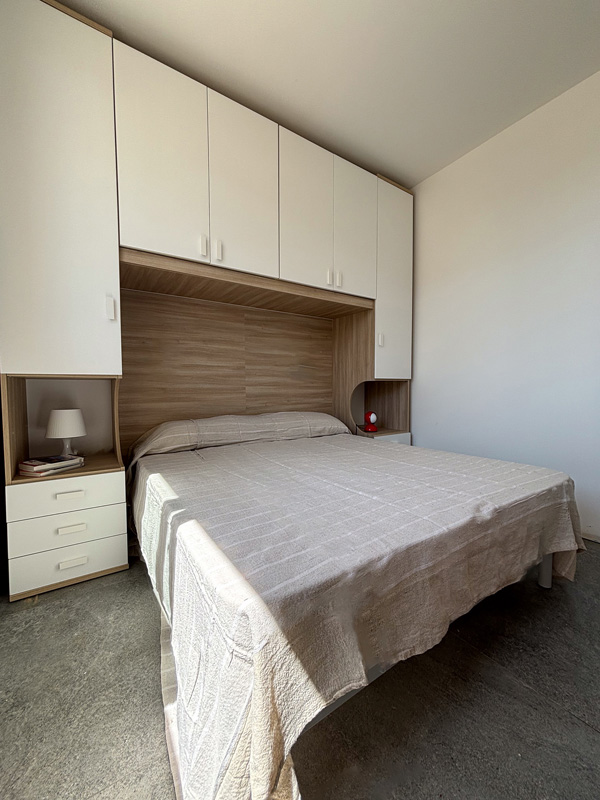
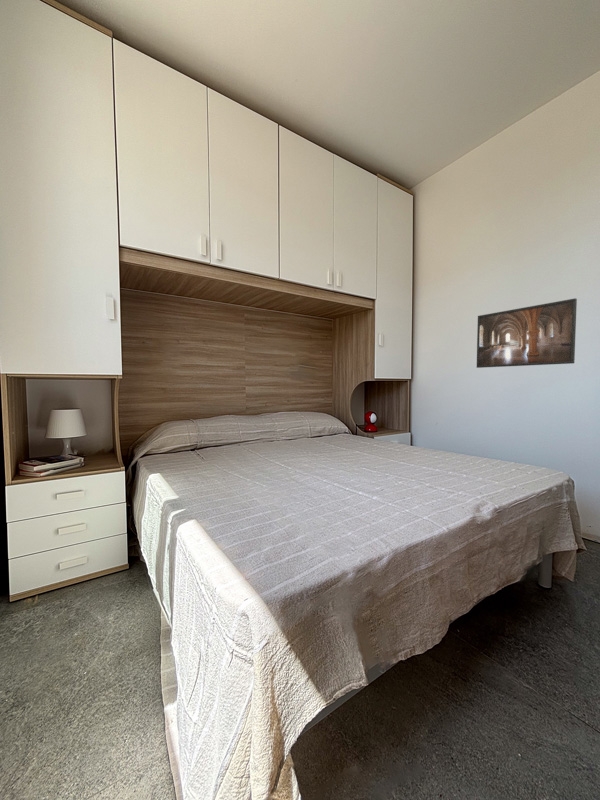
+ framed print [476,297,578,369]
